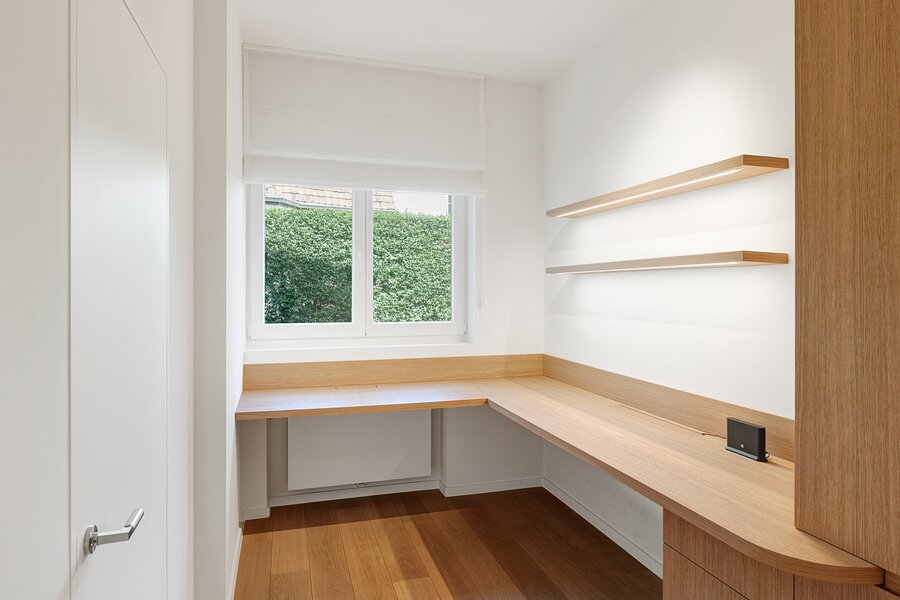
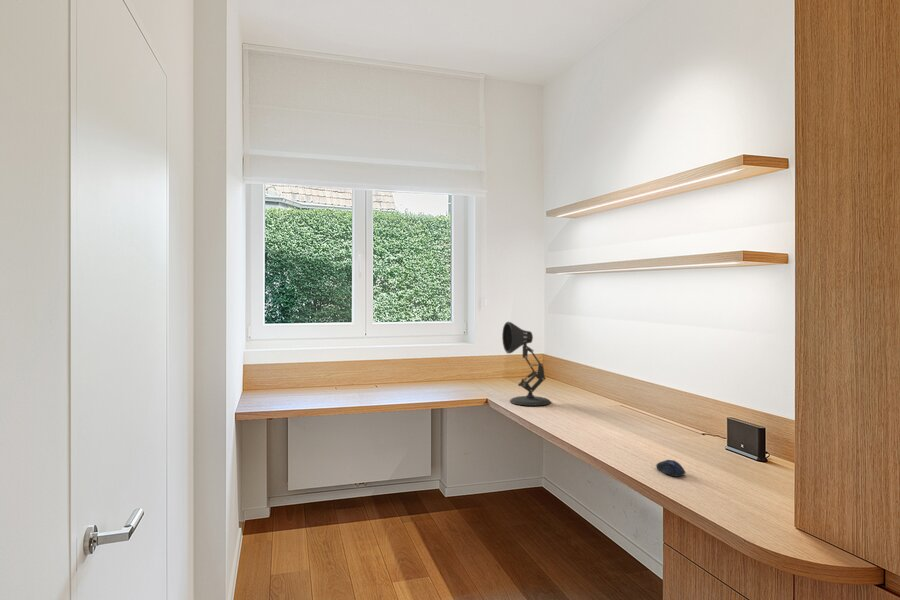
+ computer mouse [655,459,687,477]
+ desk lamp [501,321,552,407]
